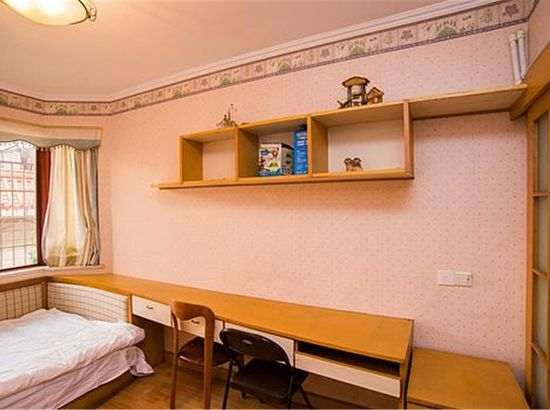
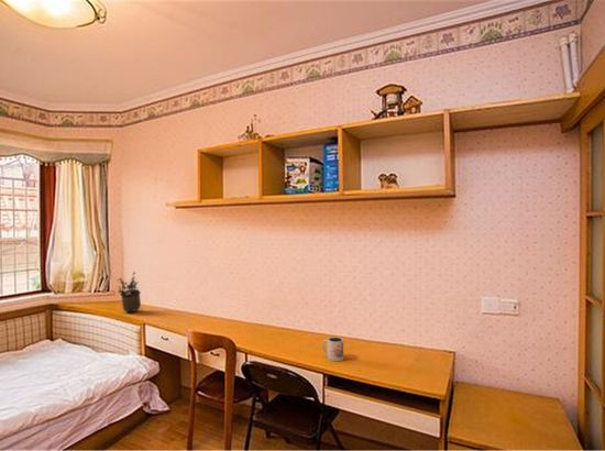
+ potted plant [117,272,142,314]
+ mug [321,336,344,362]
